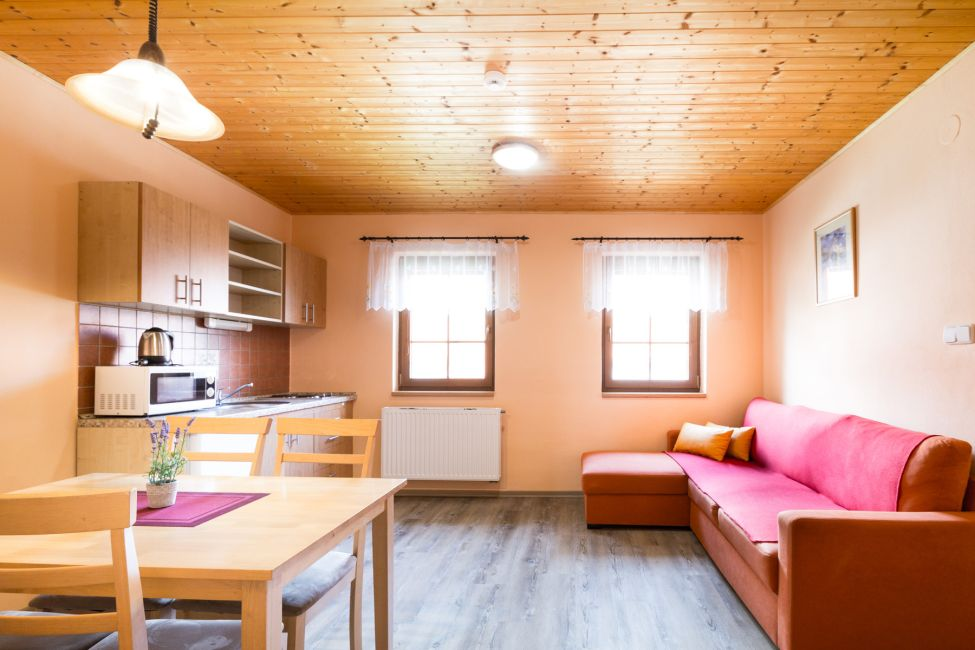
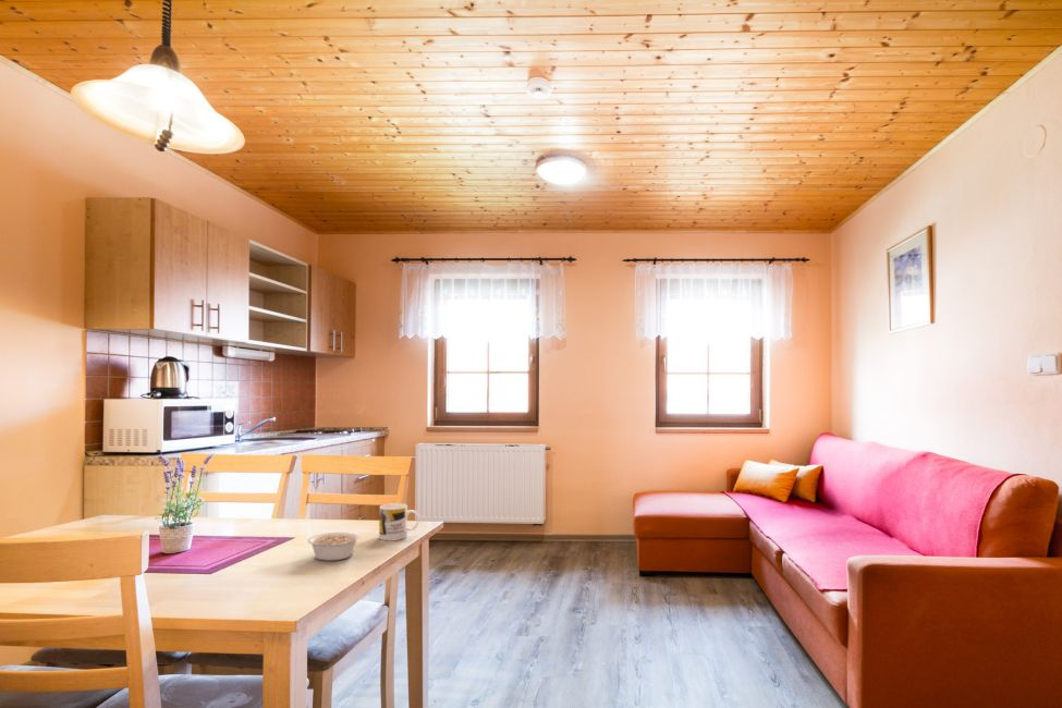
+ mug [378,502,420,541]
+ legume [307,532,362,562]
